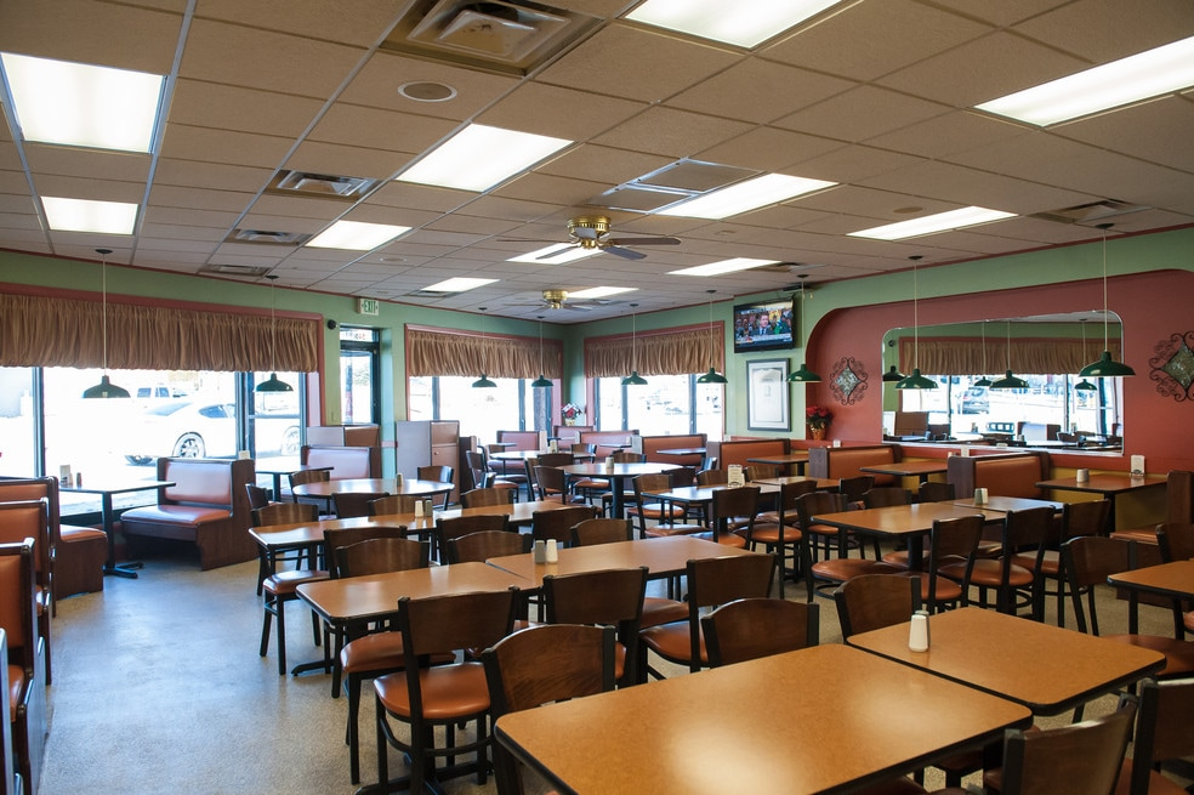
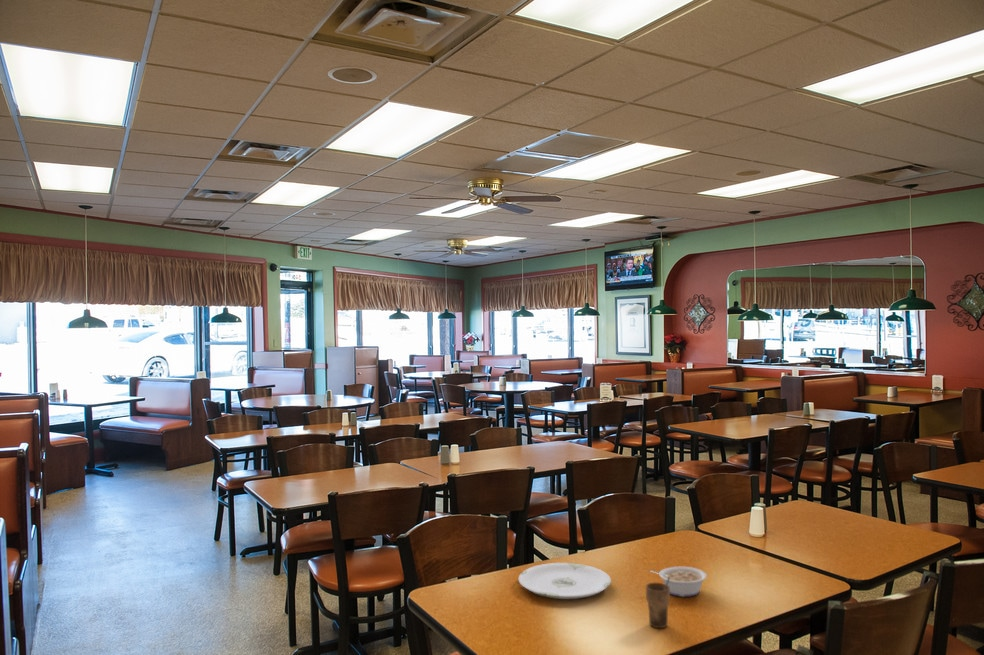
+ legume [648,566,708,598]
+ plate [518,562,612,600]
+ cup [645,577,671,629]
